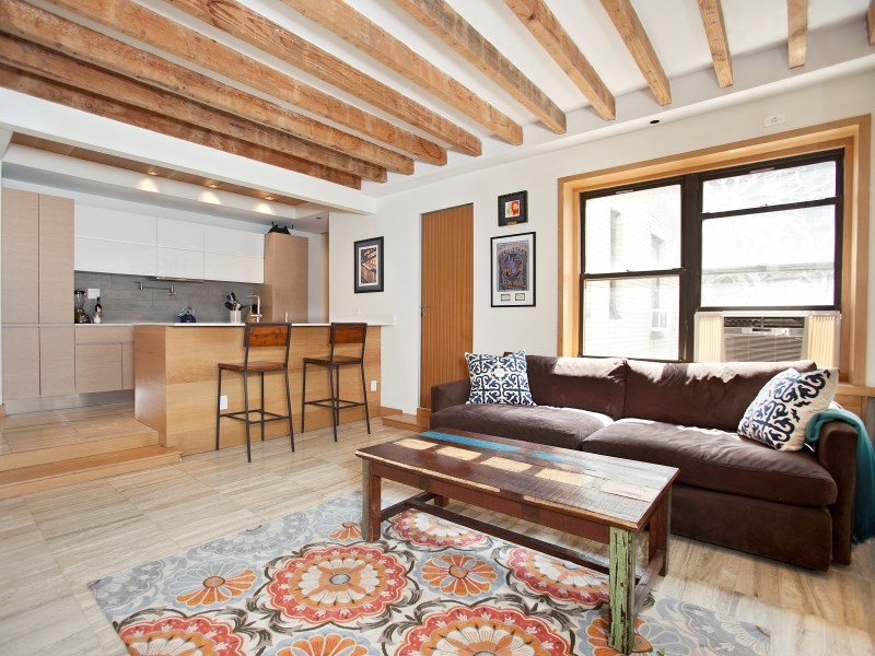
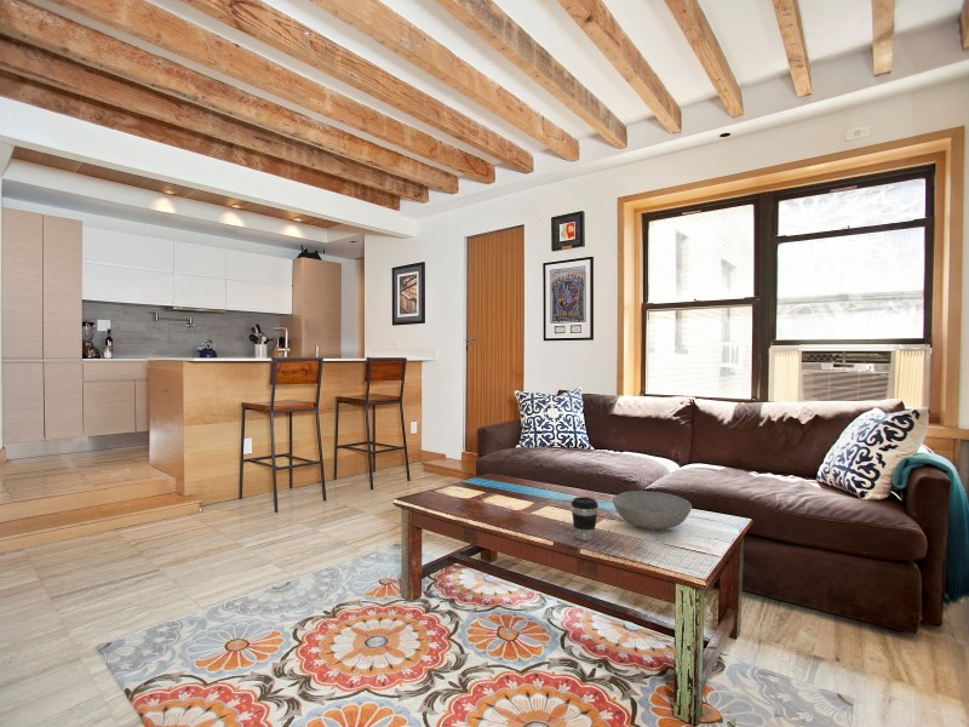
+ bowl [612,490,693,531]
+ coffee cup [570,496,600,542]
